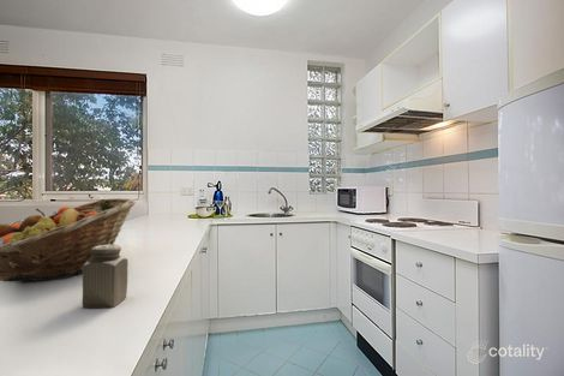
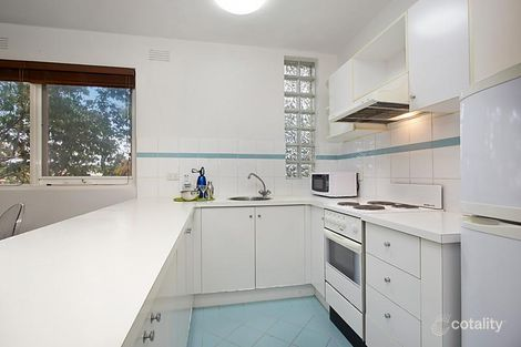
- fruit basket [0,197,137,282]
- salt shaker [82,244,130,309]
